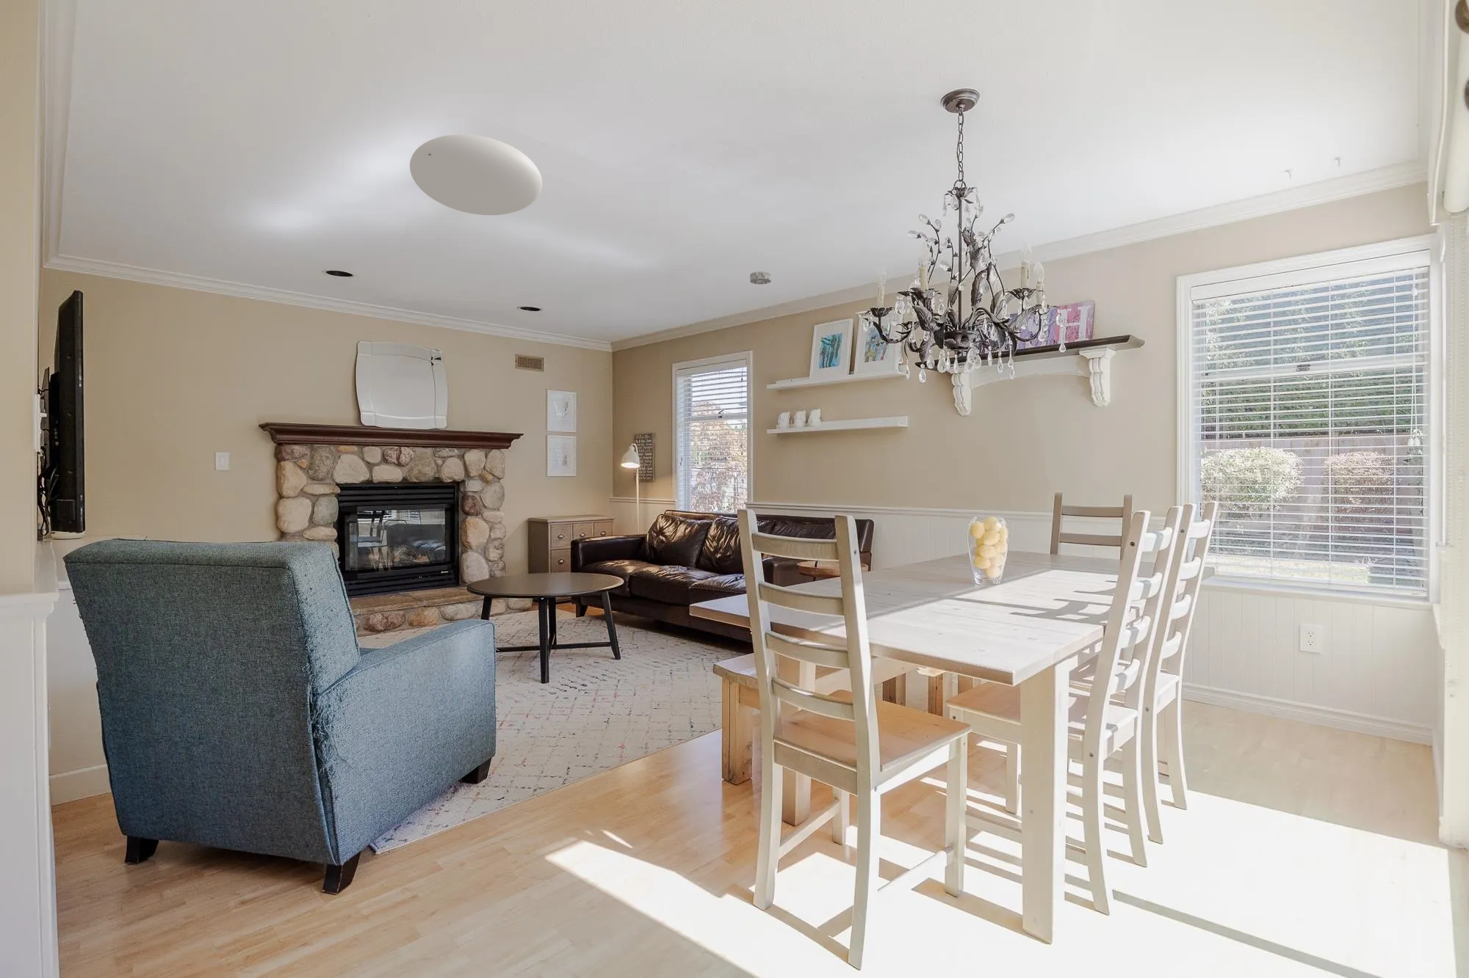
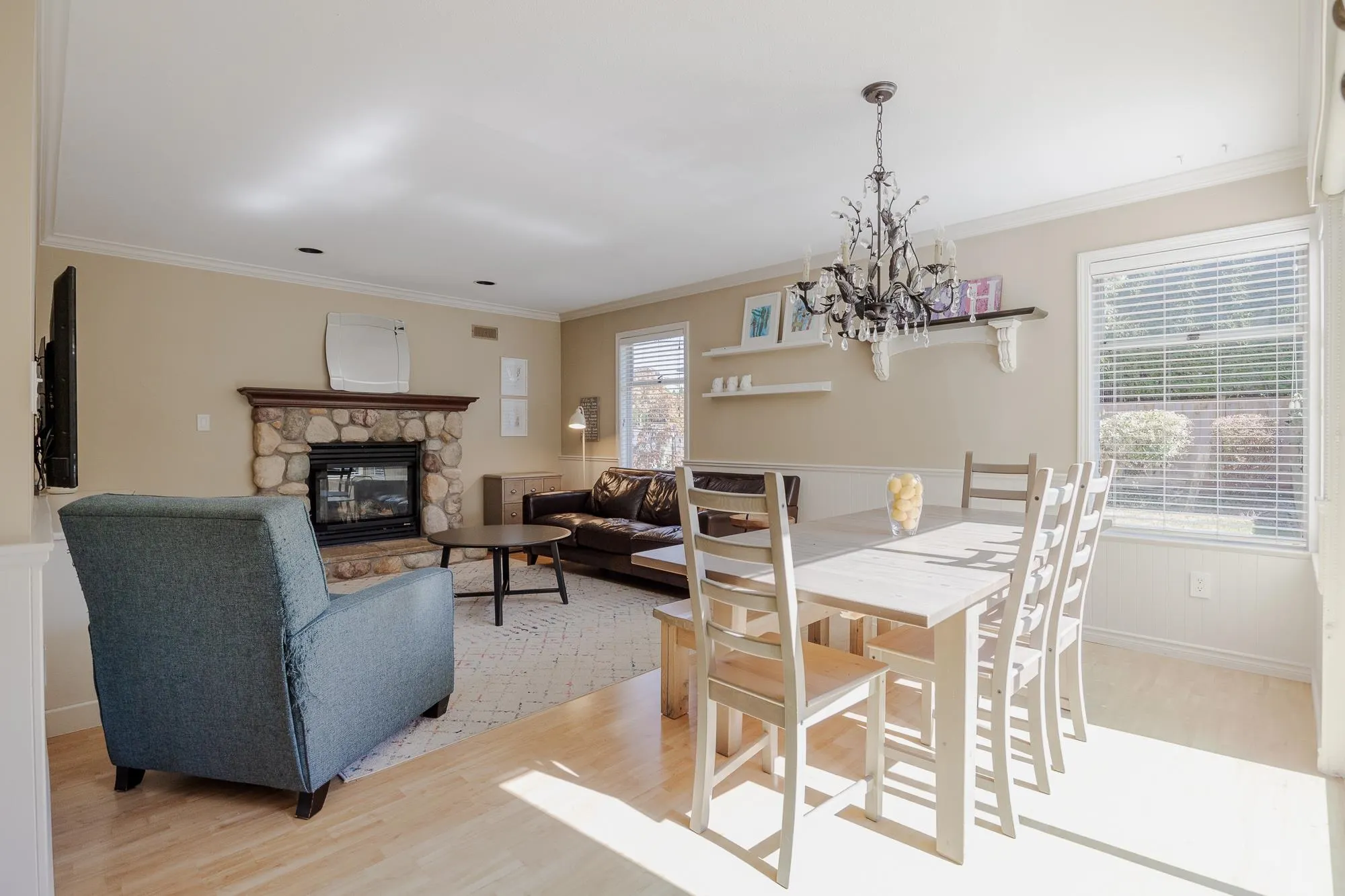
- smoke detector [749,271,772,285]
- ceiling light [410,133,543,216]
